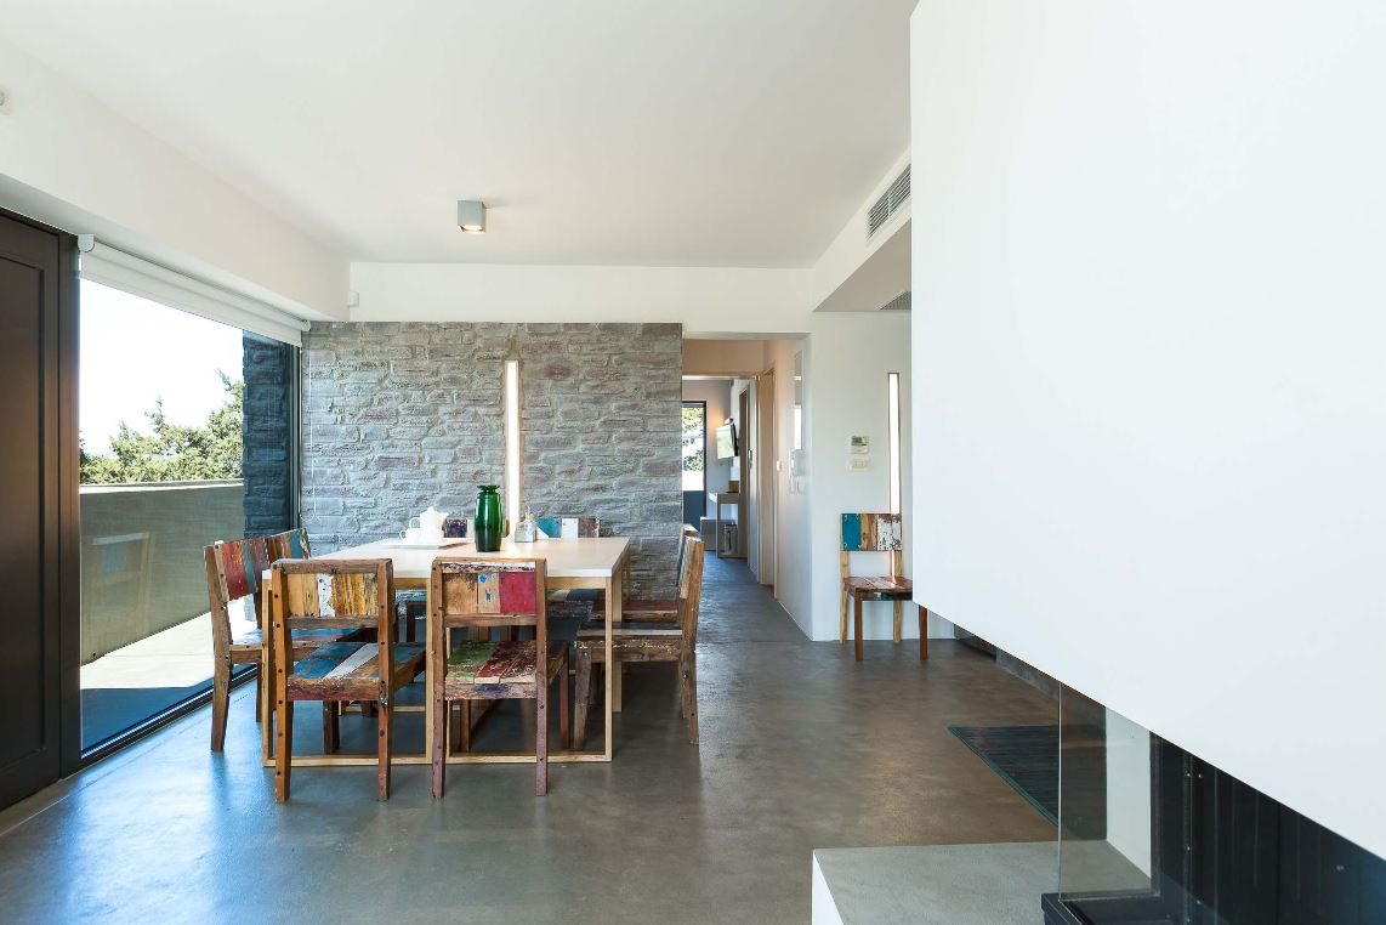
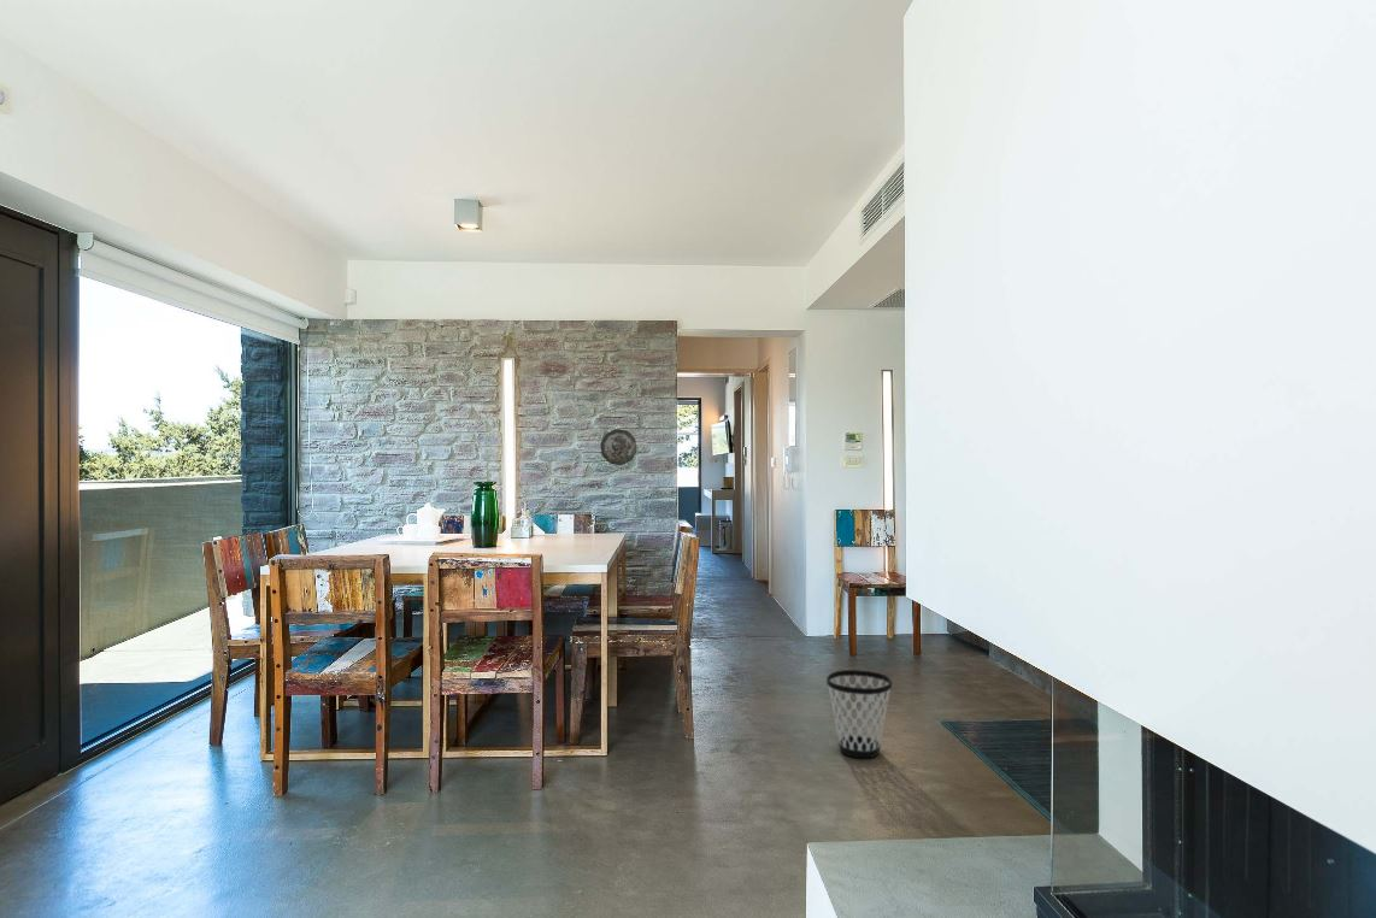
+ decorative plate [599,428,637,466]
+ wastebasket [825,669,893,759]
